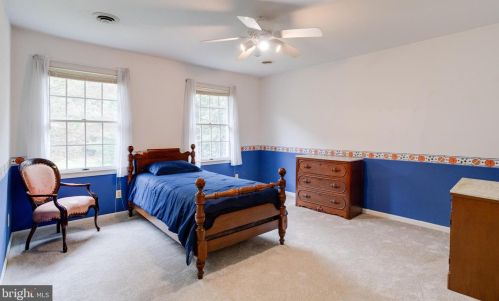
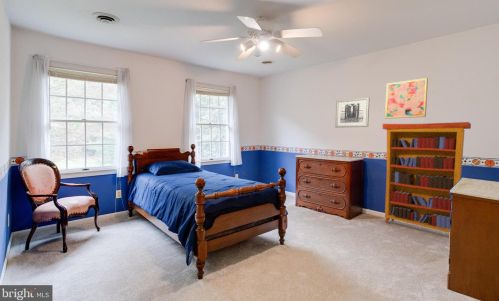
+ wall art [334,96,370,129]
+ bookcase [381,121,472,234]
+ wall art [384,77,429,120]
